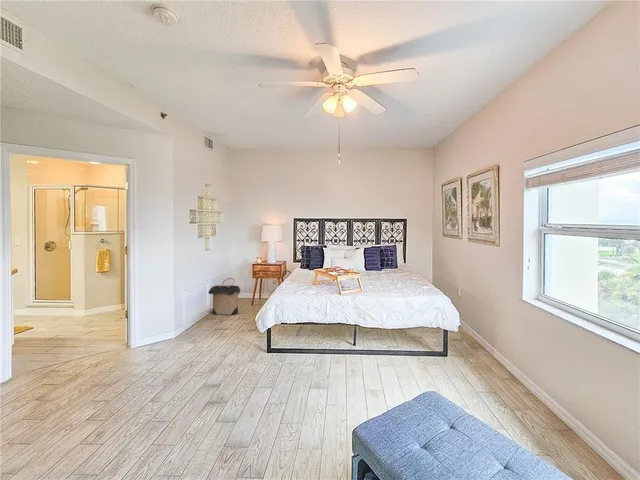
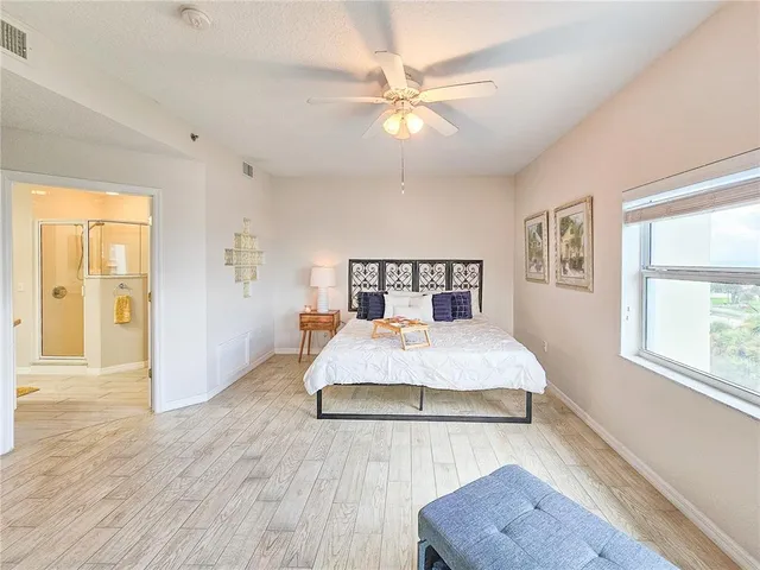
- laundry hamper [207,277,241,316]
